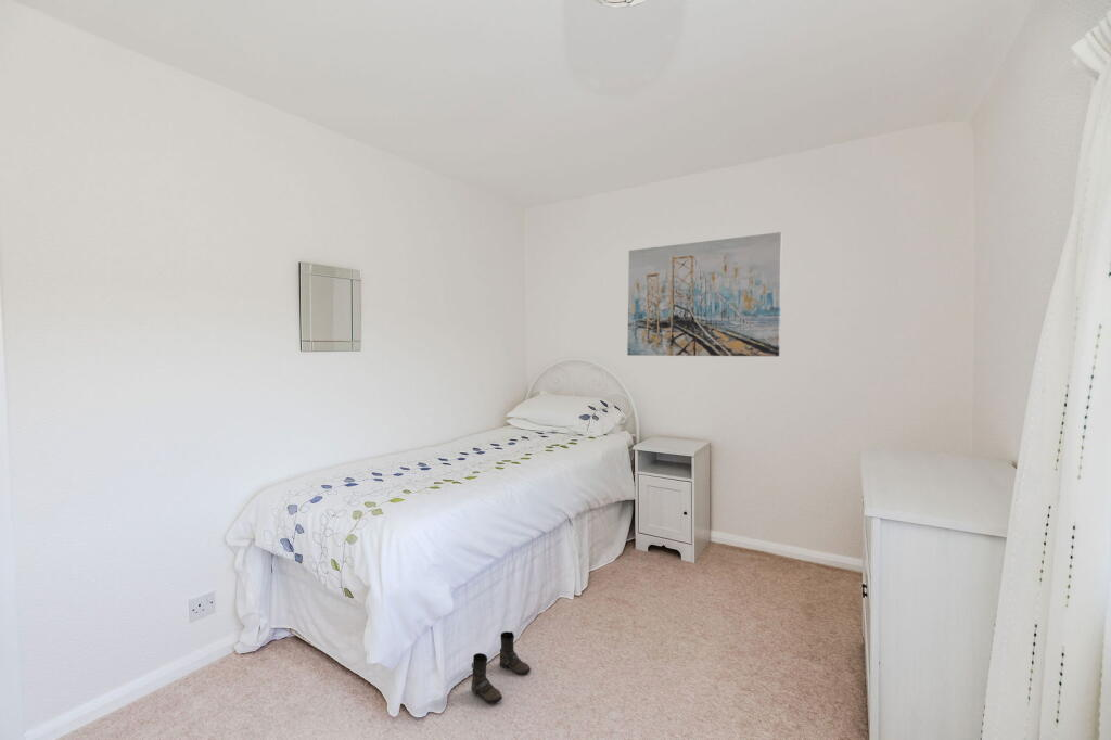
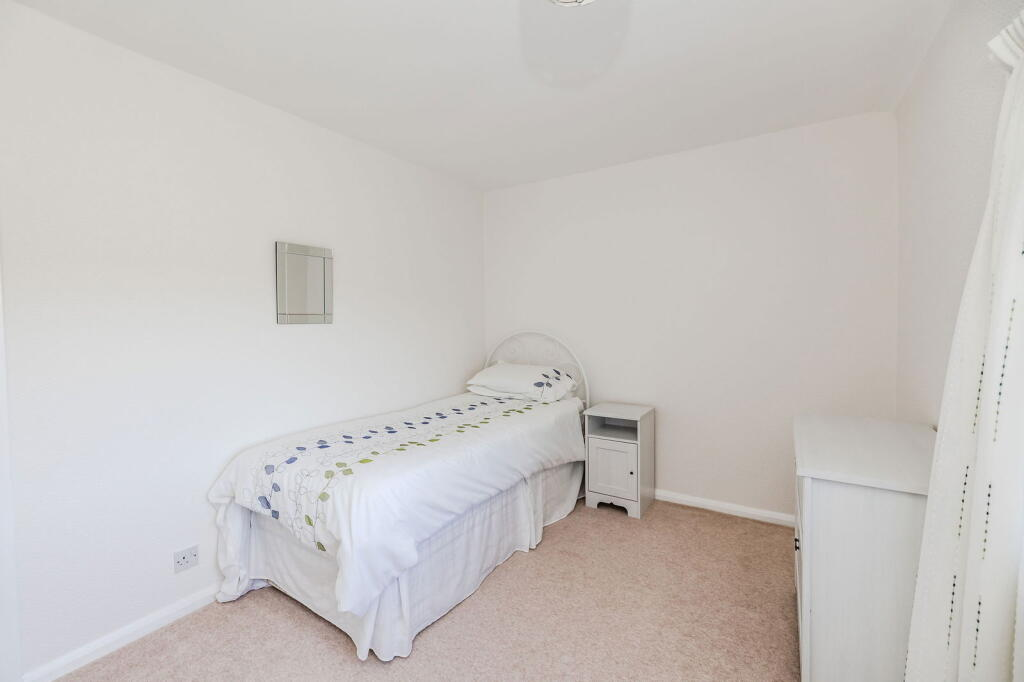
- boots [470,630,532,704]
- wall art [626,231,783,357]
